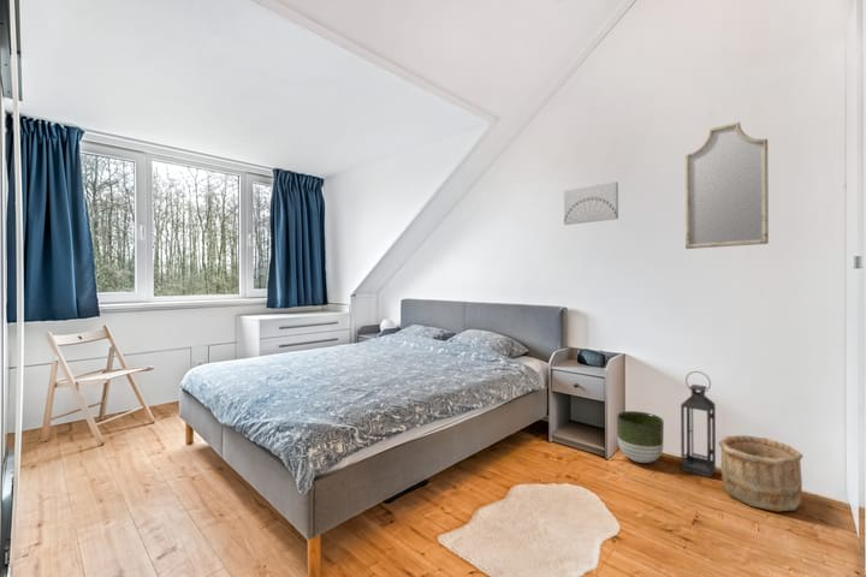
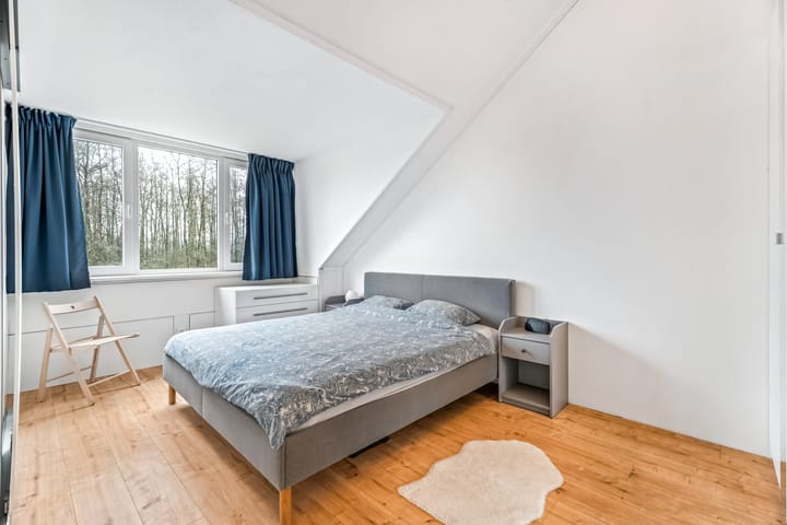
- wall art [563,180,619,226]
- planter [616,410,665,464]
- wooden bucket [717,434,805,513]
- home mirror [683,121,770,250]
- lantern [680,370,717,480]
